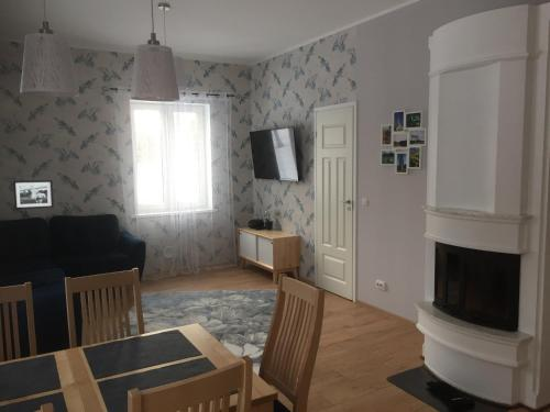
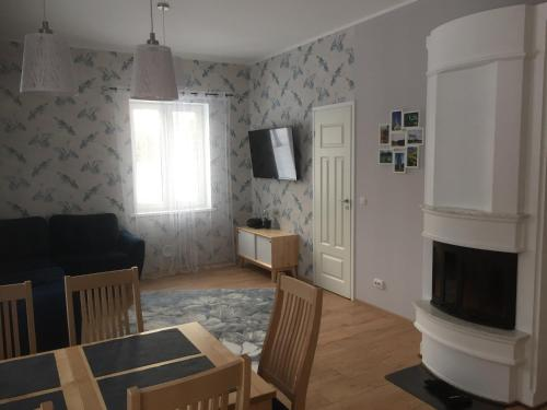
- picture frame [12,179,55,211]
